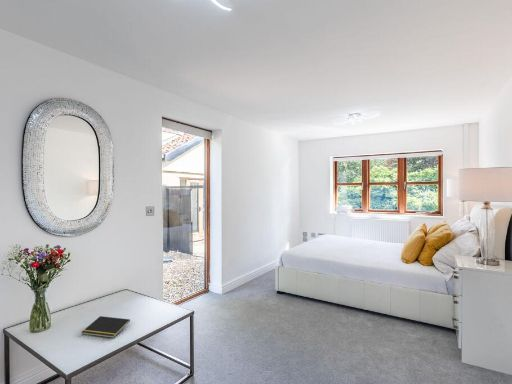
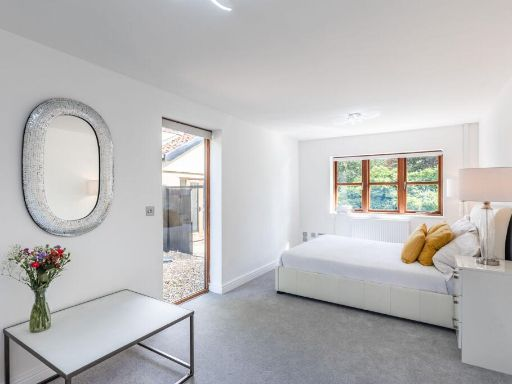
- notepad [81,315,131,339]
